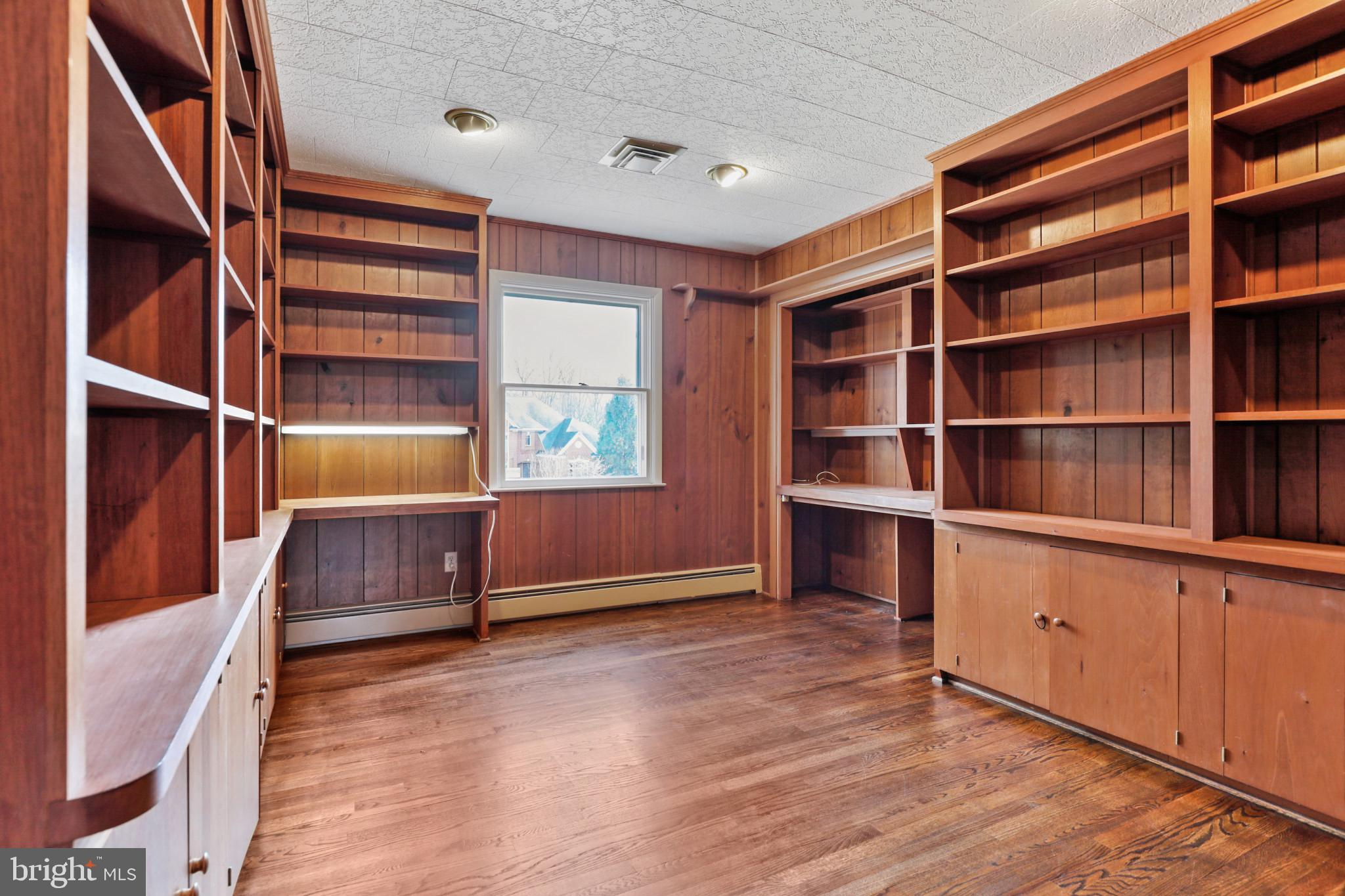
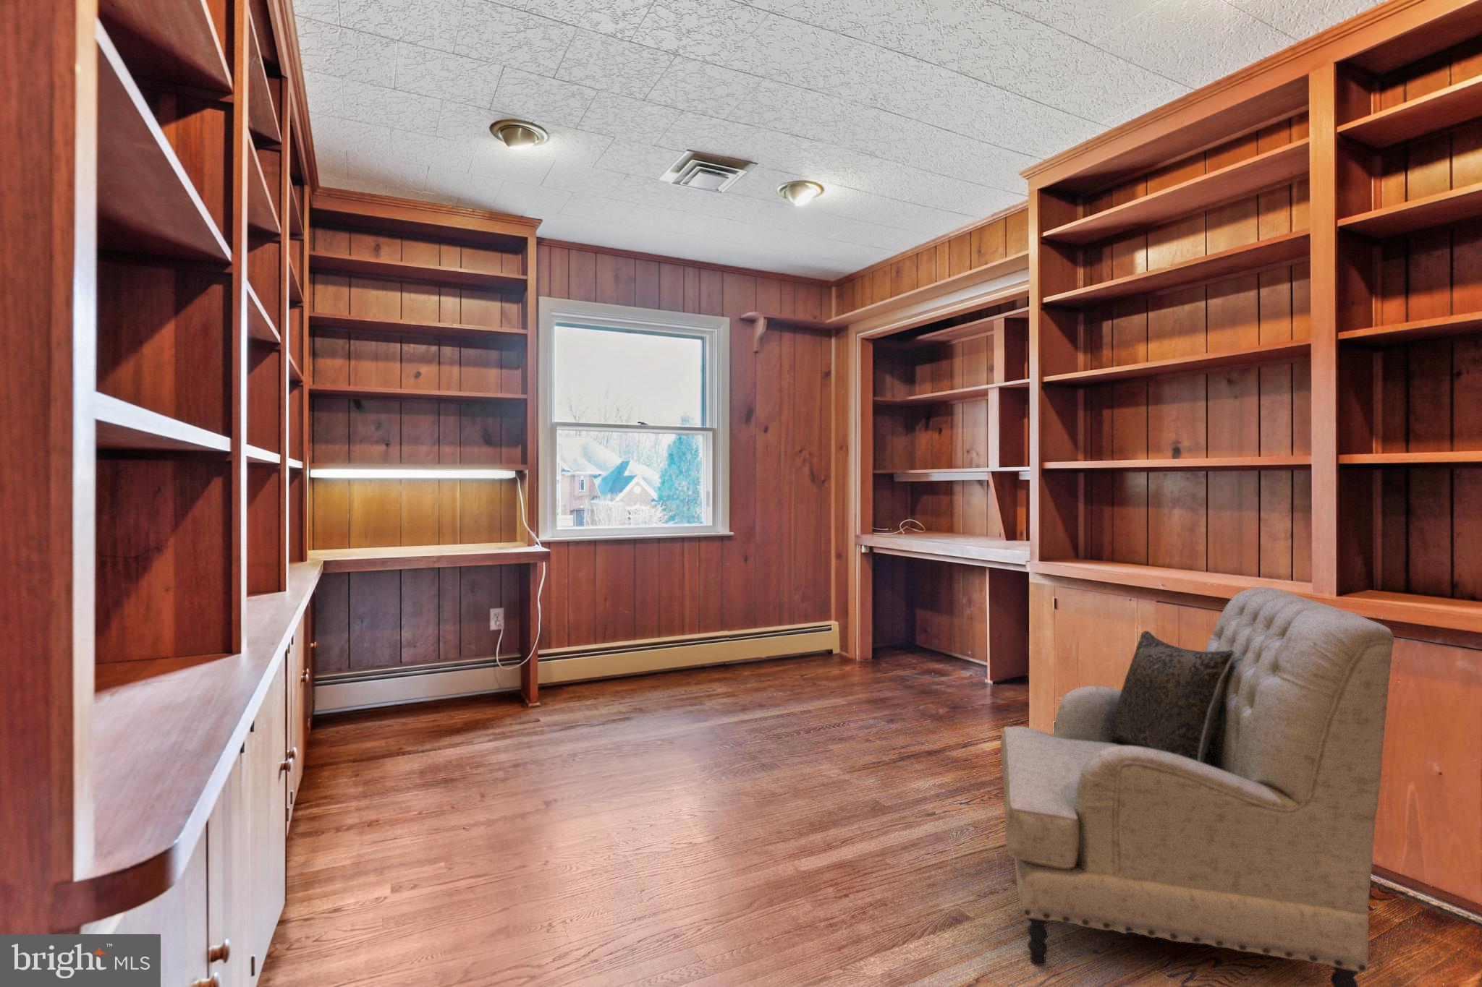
+ armchair [999,586,1395,987]
